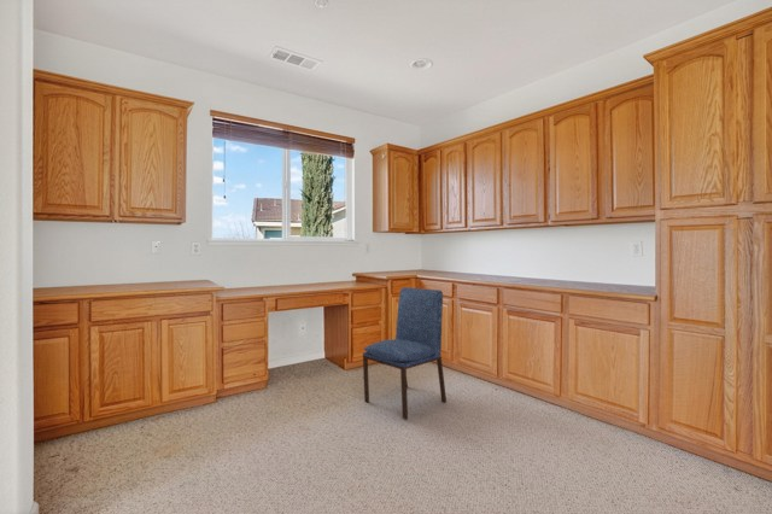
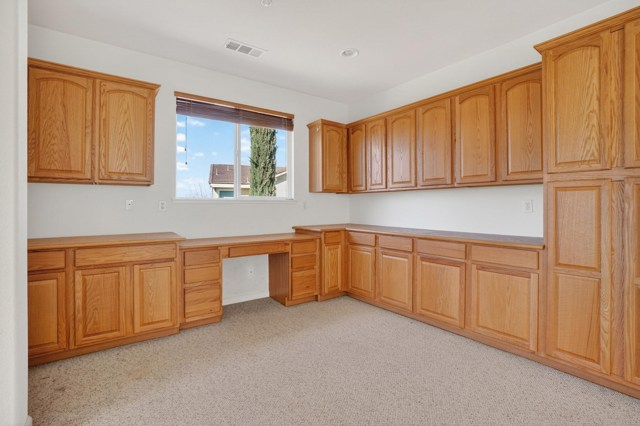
- dining chair [362,286,448,420]
